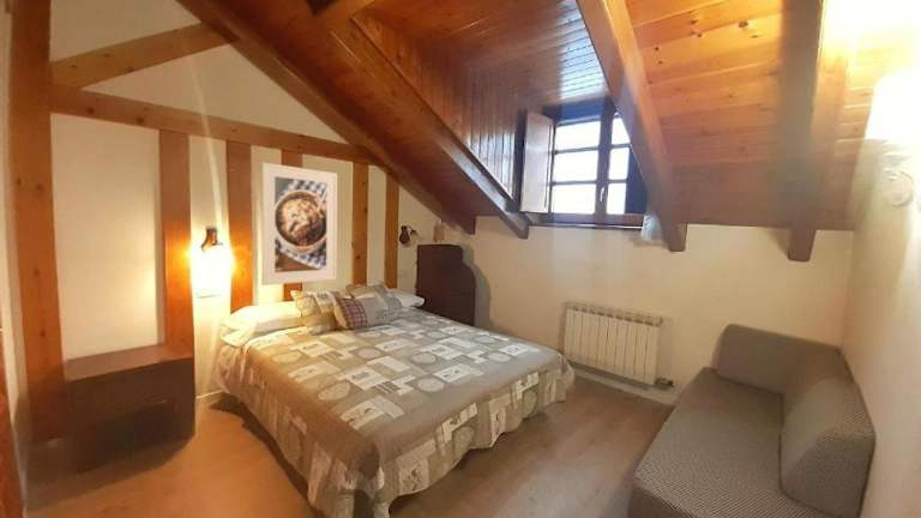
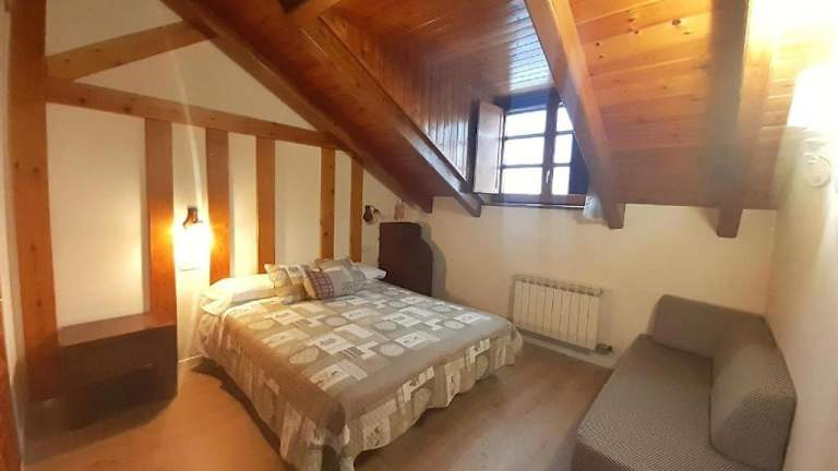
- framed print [260,161,338,287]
